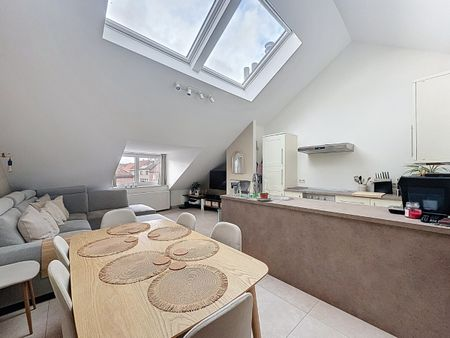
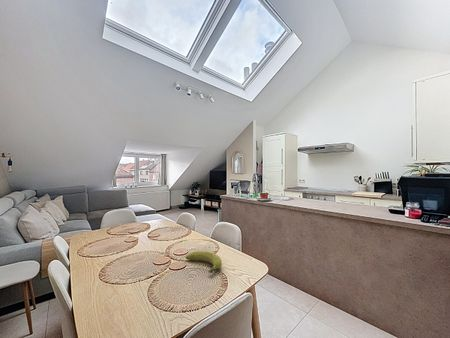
+ fruit [185,250,223,274]
